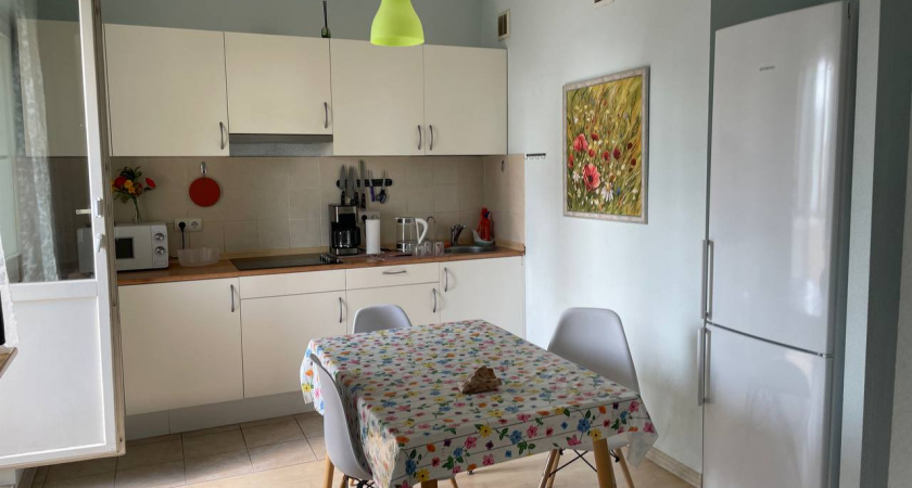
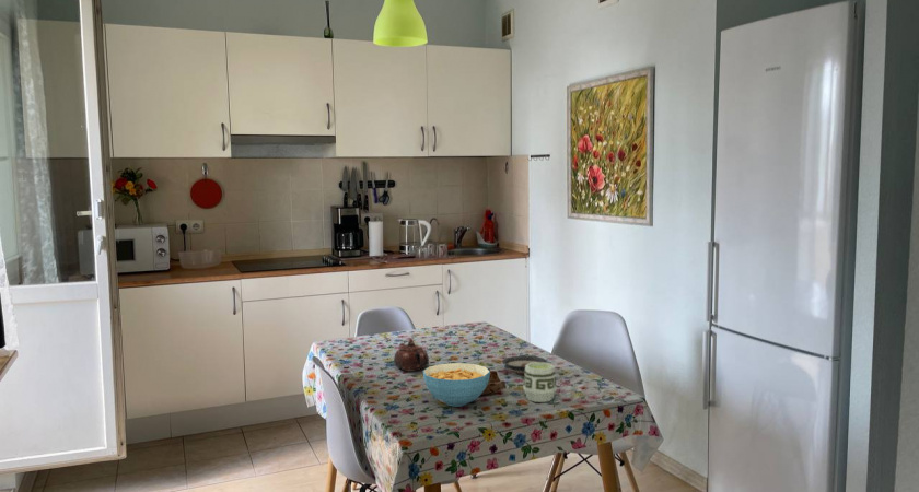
+ cereal bowl [422,362,491,408]
+ saucer [501,354,548,375]
+ cup [522,362,558,403]
+ teapot [393,338,430,373]
